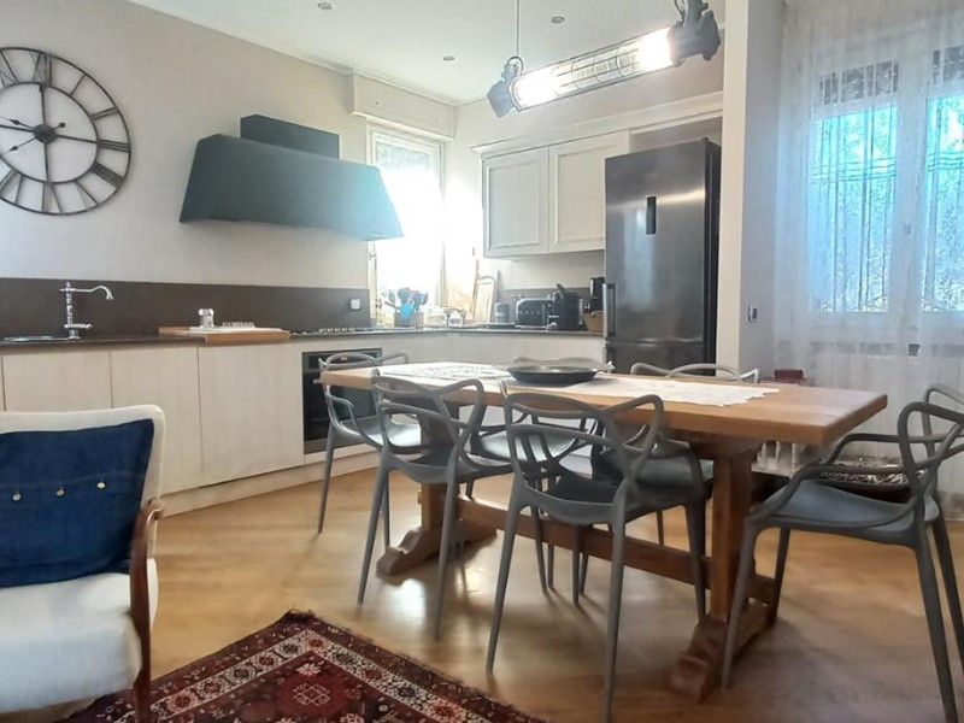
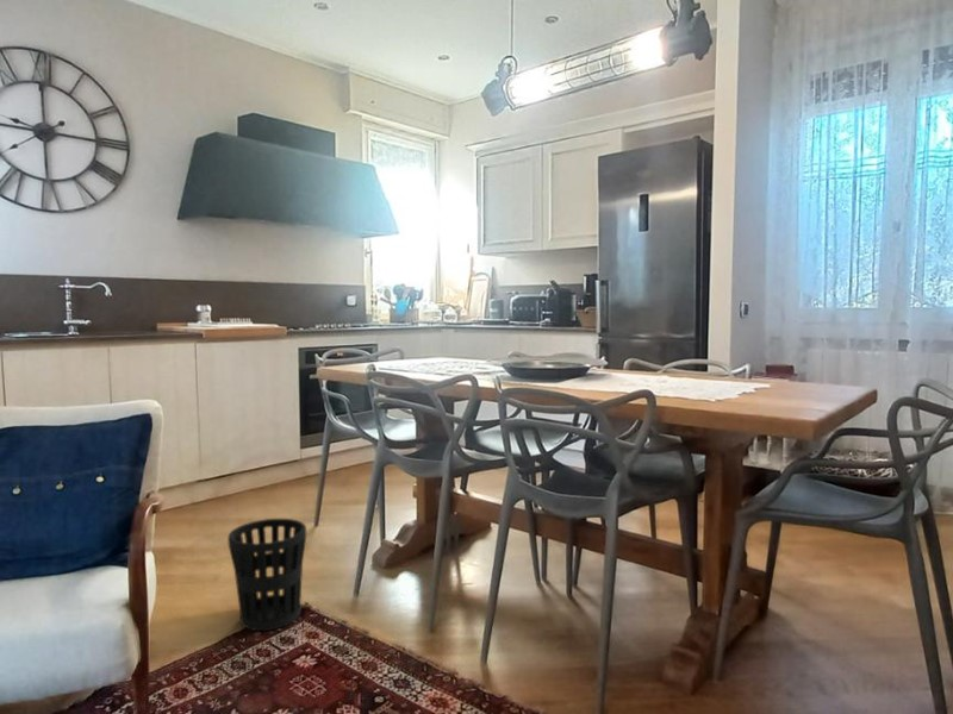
+ wastebasket [226,518,307,632]
